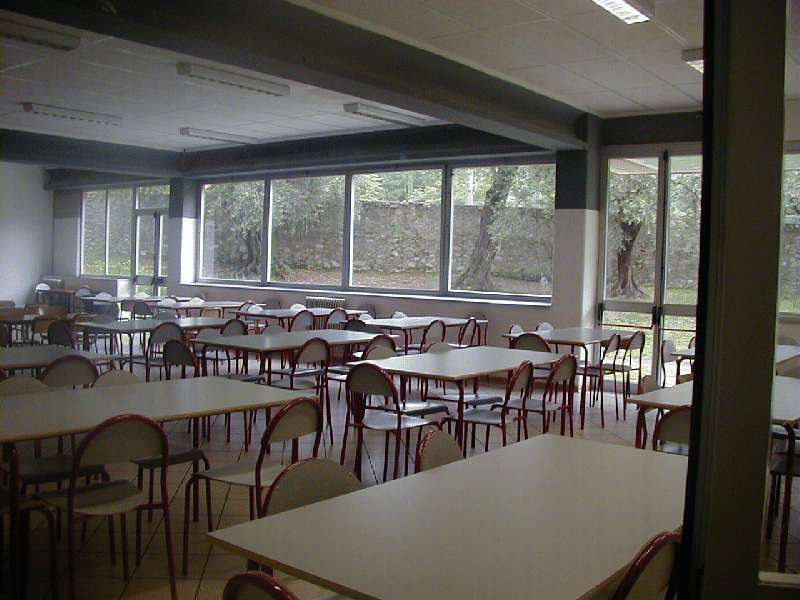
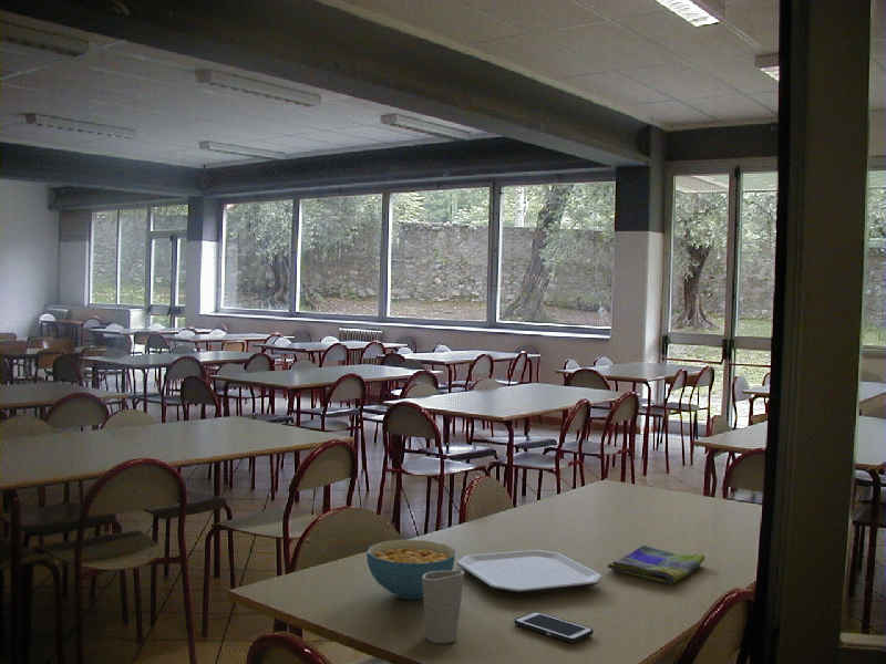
+ dish towel [607,544,705,584]
+ cell phone [513,611,595,644]
+ cereal bowl [365,539,456,600]
+ plate [455,549,604,595]
+ cup [422,570,465,644]
